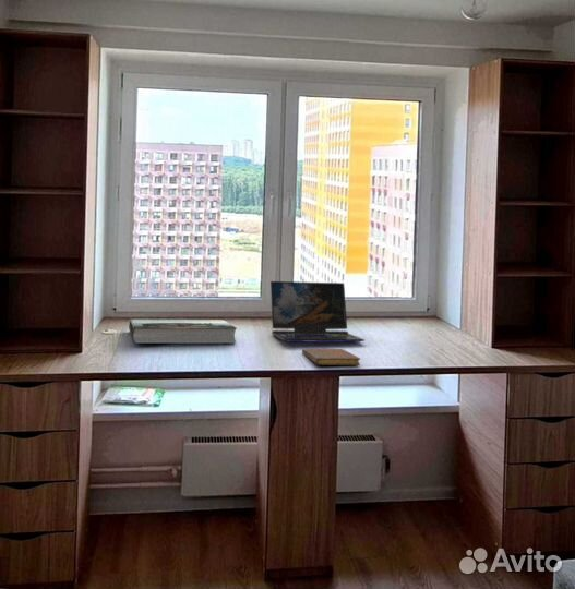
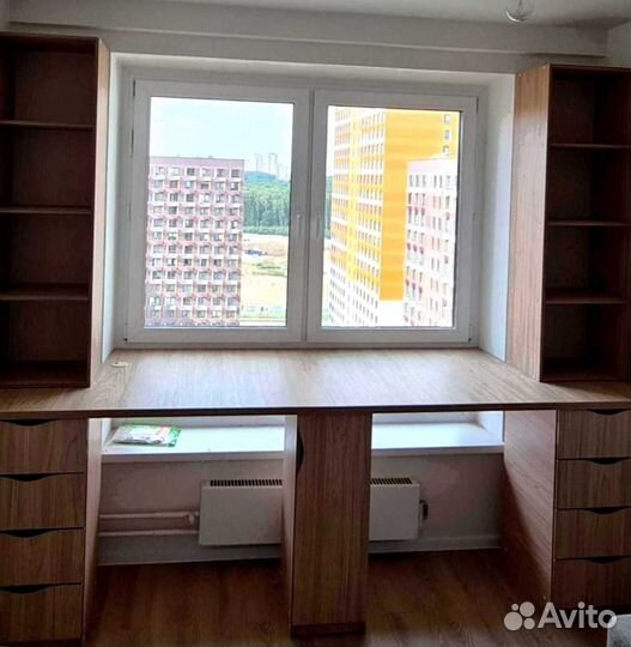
- book [128,318,238,344]
- notebook [301,347,361,366]
- laptop [269,280,366,344]
